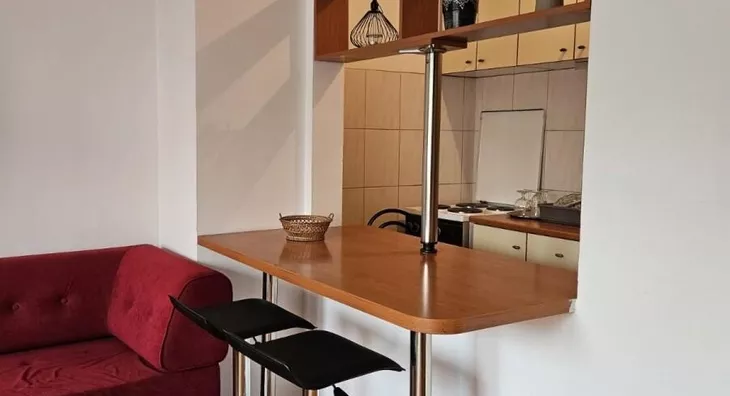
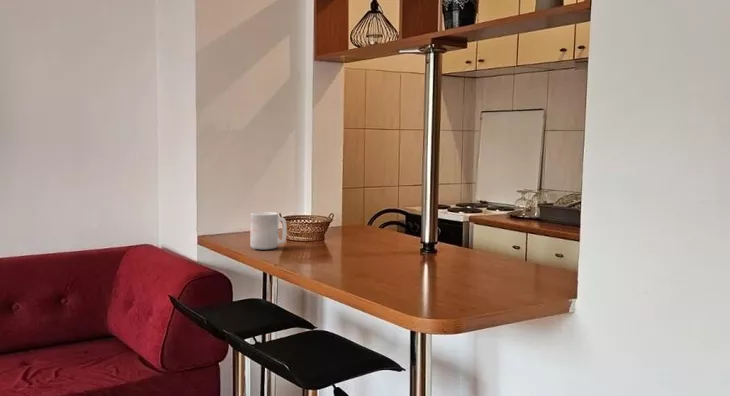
+ mug [249,211,288,250]
